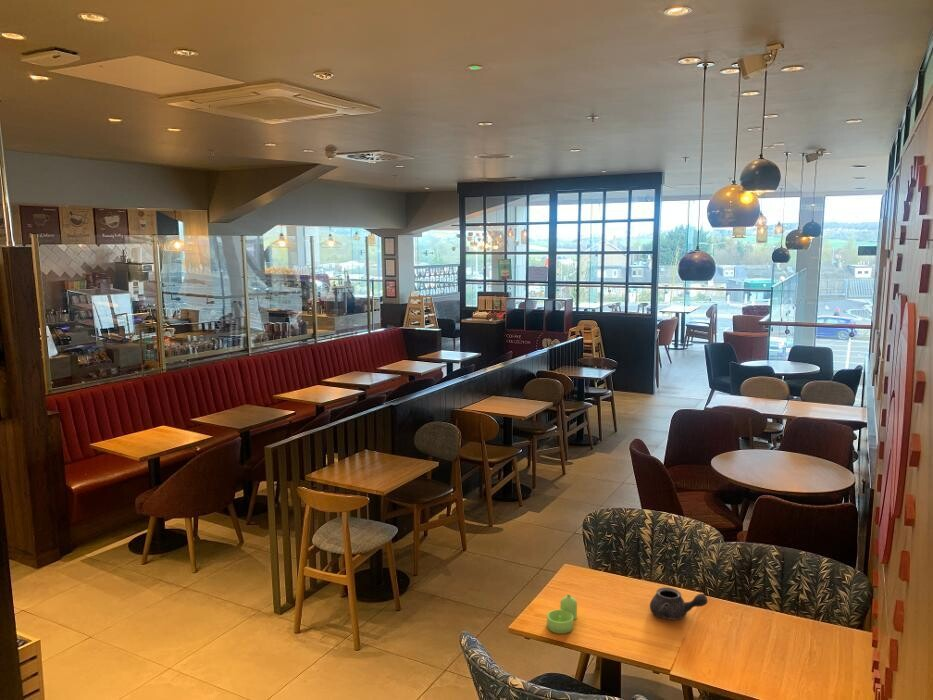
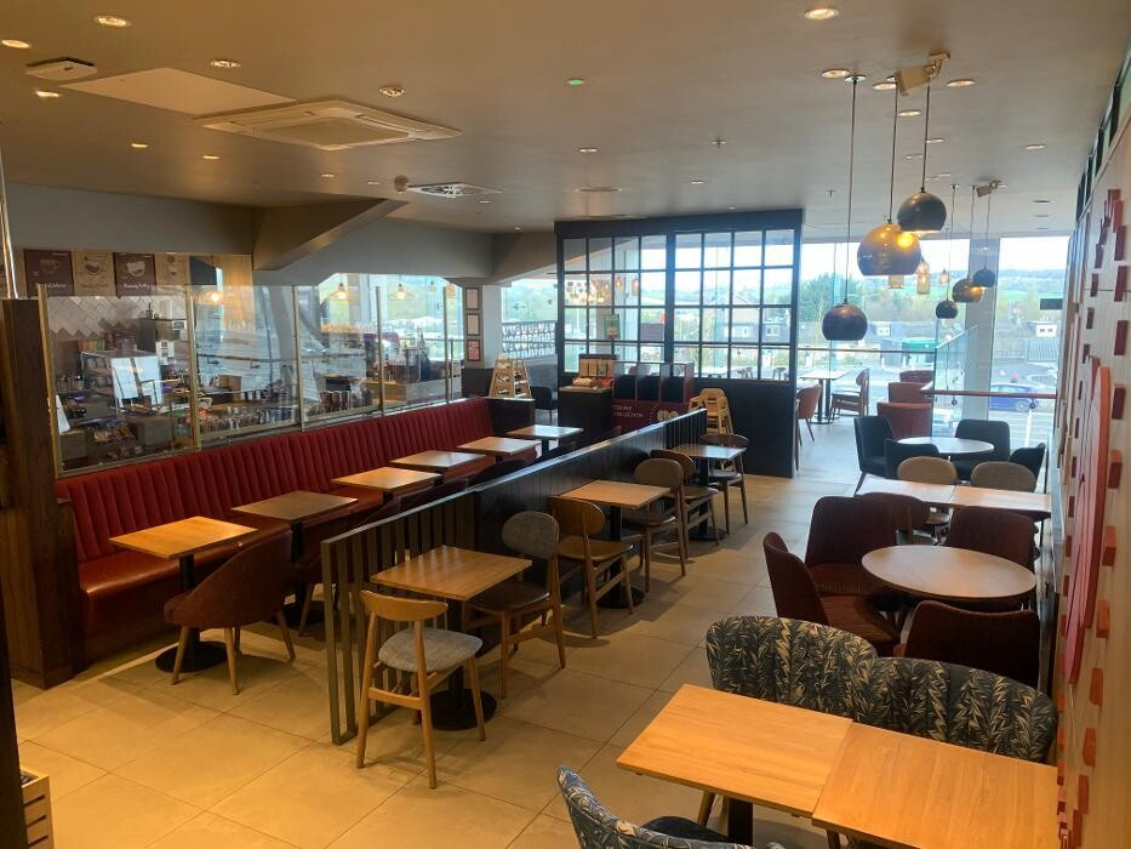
- teapot [649,586,709,621]
- sugar dispenser [546,594,578,635]
